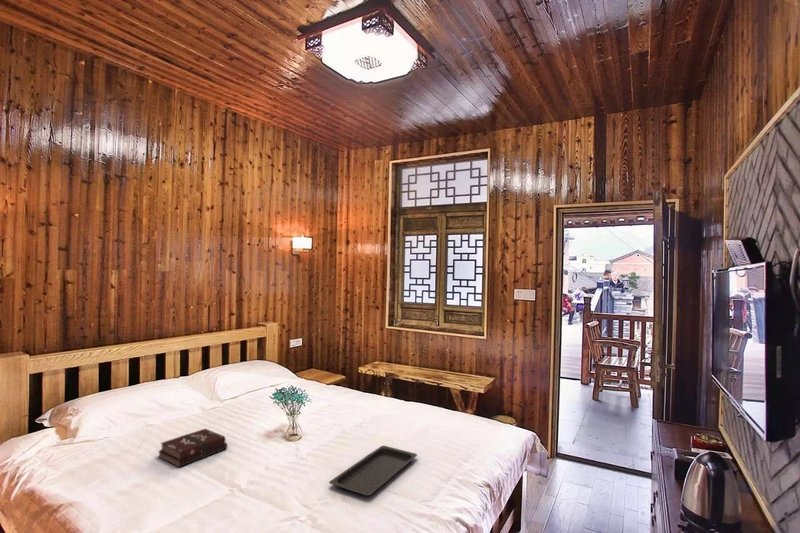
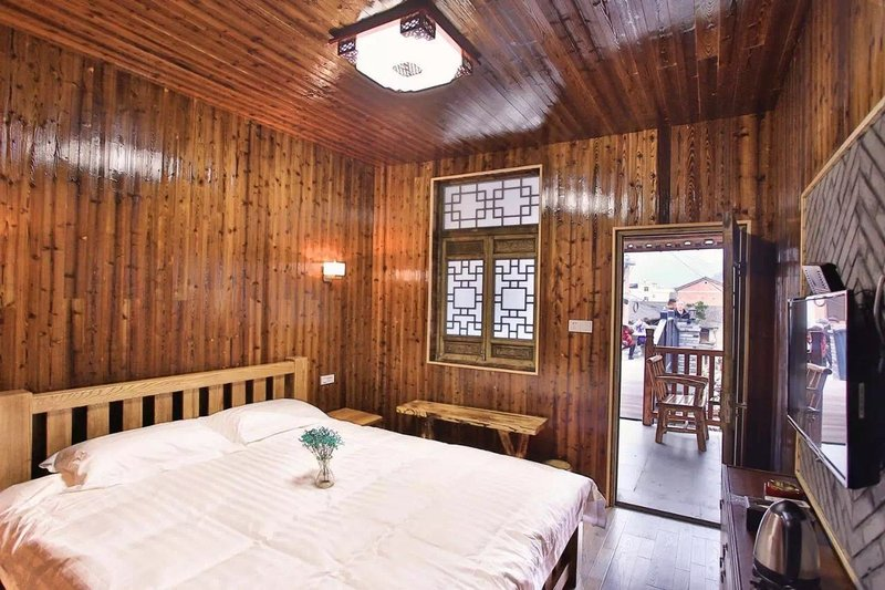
- serving tray [328,445,418,497]
- hardback book [157,428,228,468]
